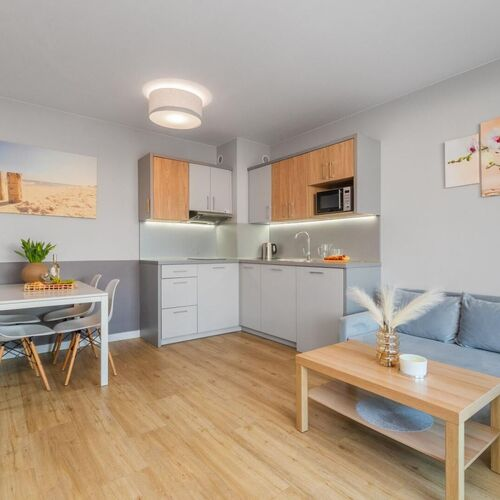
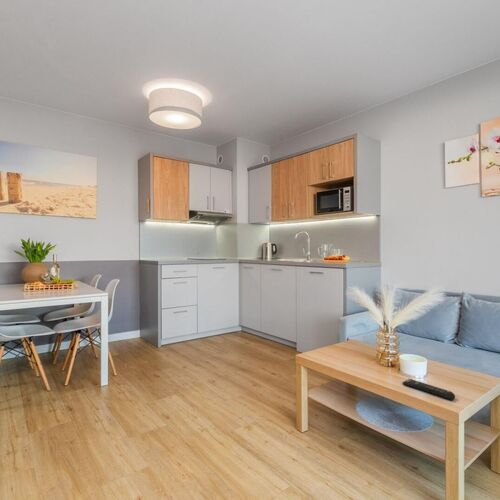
+ remote control [401,378,456,401]
